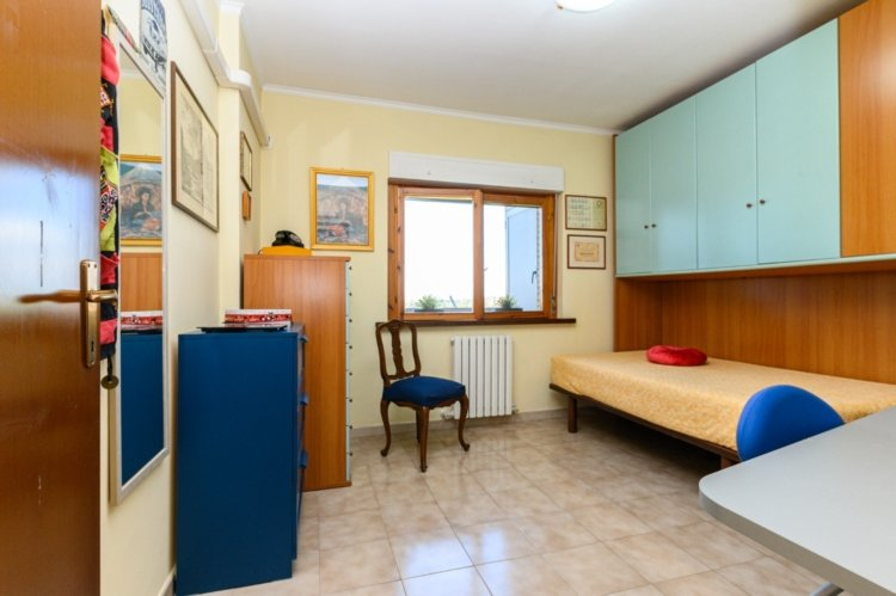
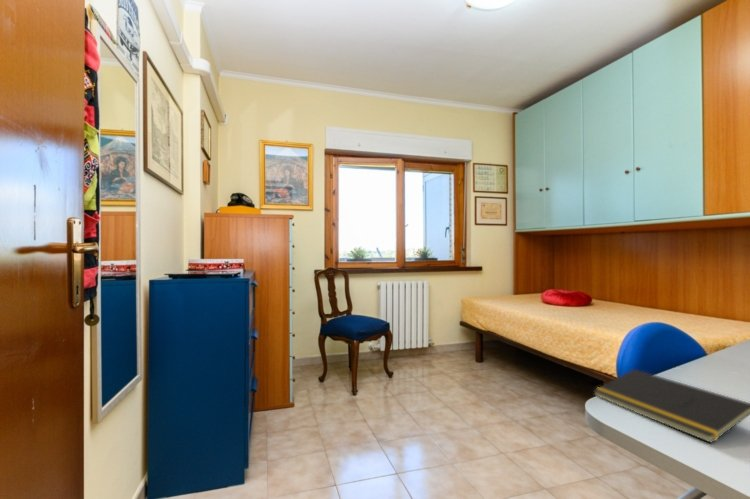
+ notepad [592,368,750,444]
